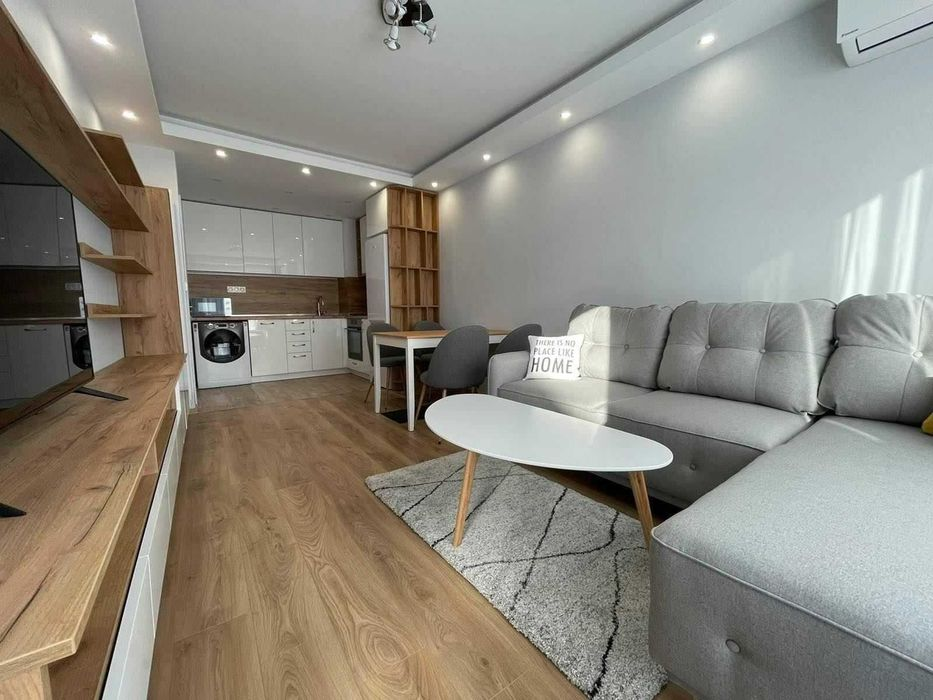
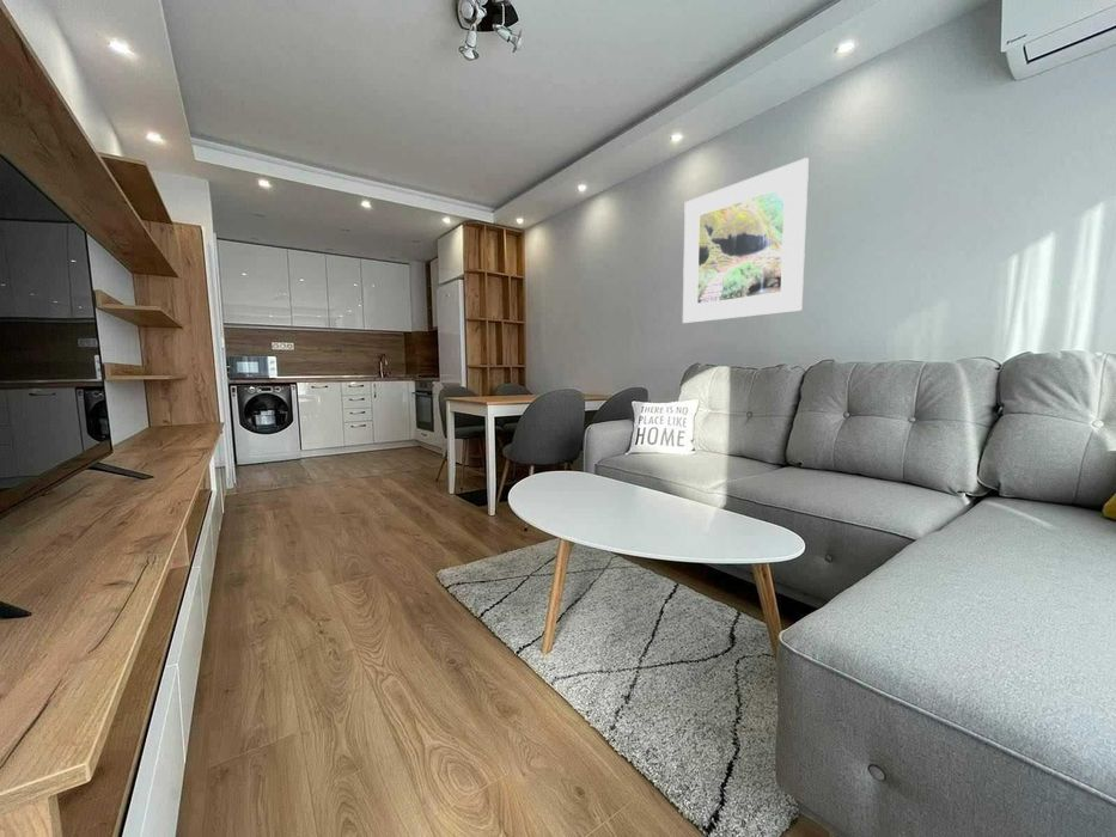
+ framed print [682,157,810,324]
